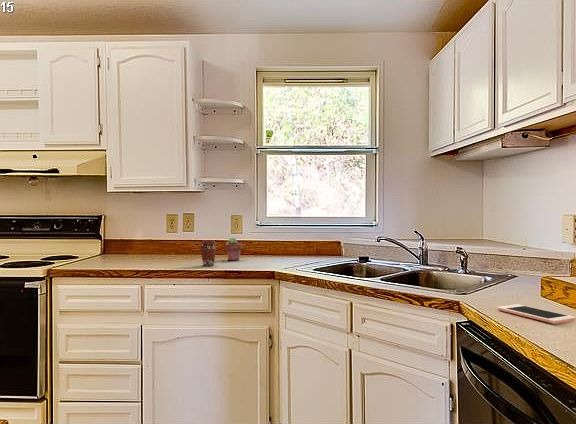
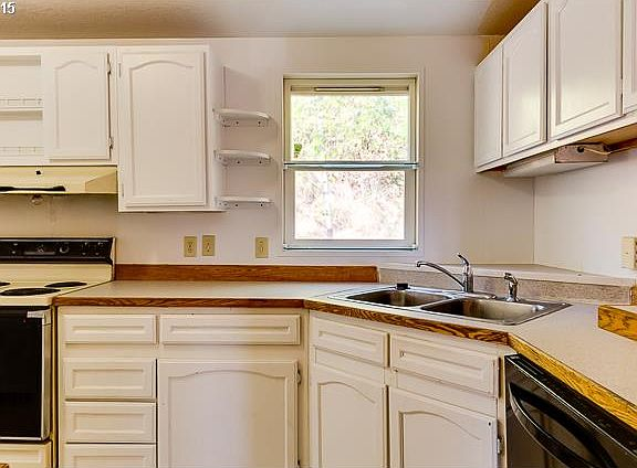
- cell phone [496,303,576,325]
- potted succulent [224,237,243,261]
- coffee cup [199,239,218,267]
